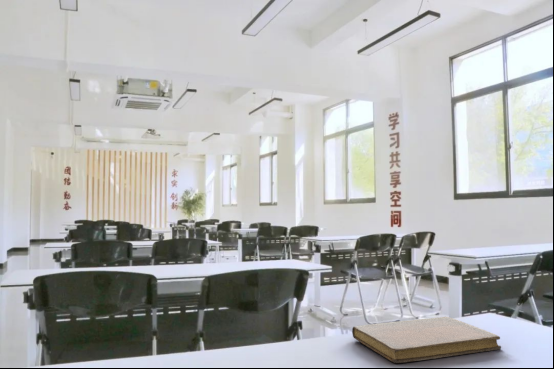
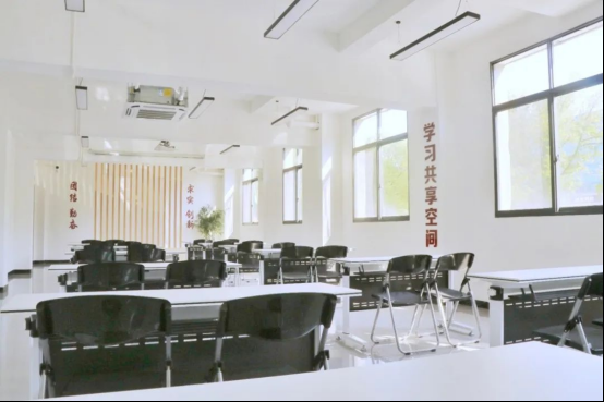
- notebook [351,316,502,364]
